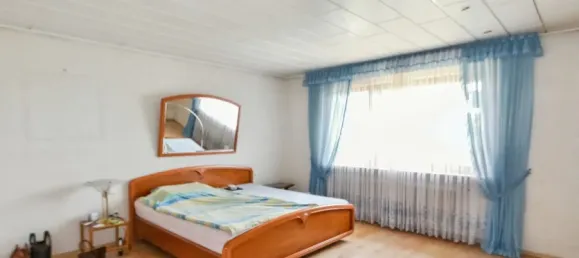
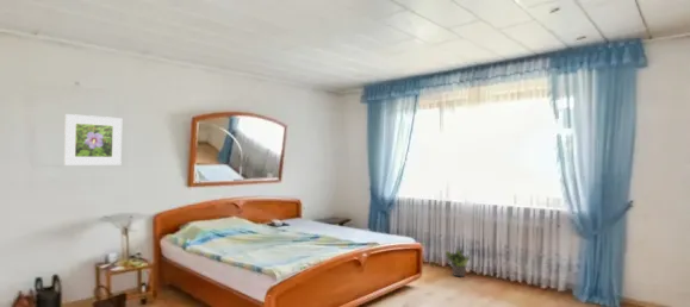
+ potted plant [445,248,472,277]
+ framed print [63,113,123,167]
